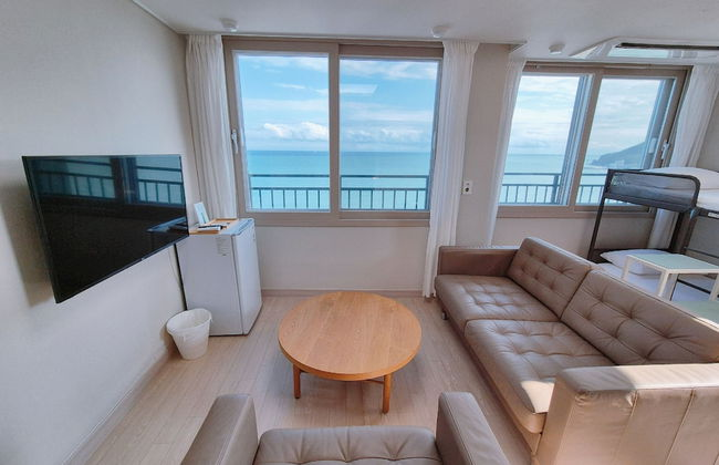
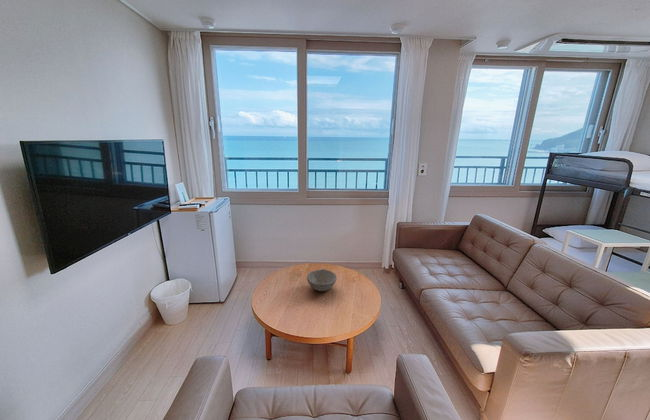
+ bowl [306,268,338,292]
